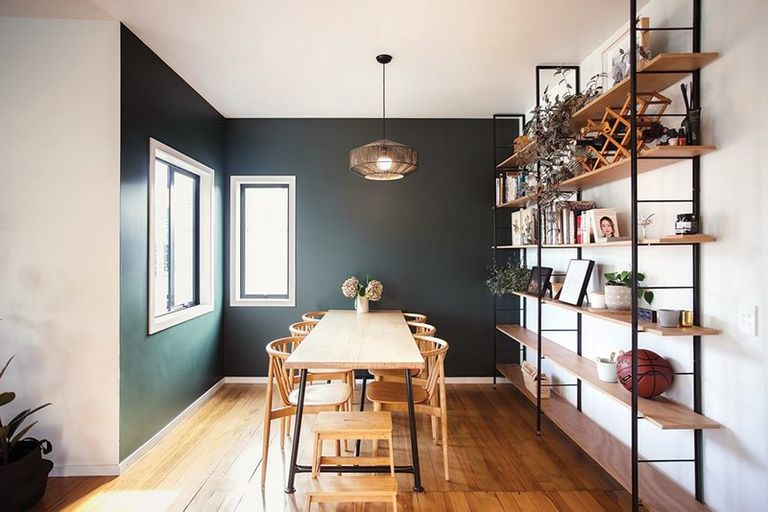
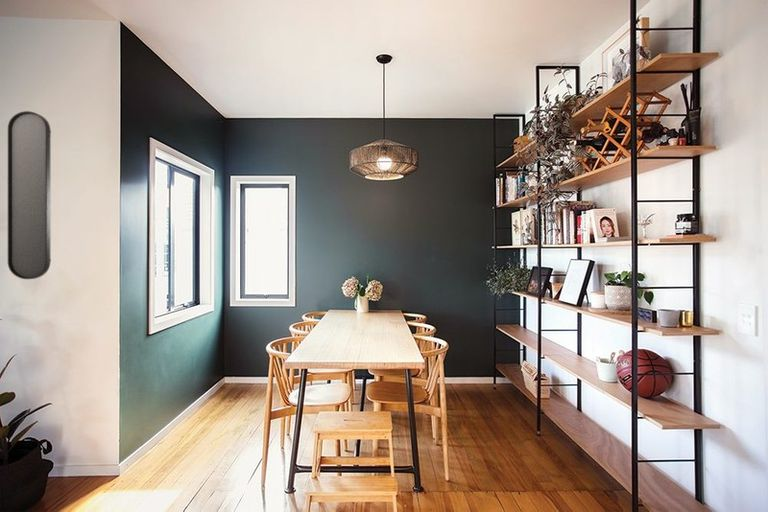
+ home mirror [7,110,52,280]
